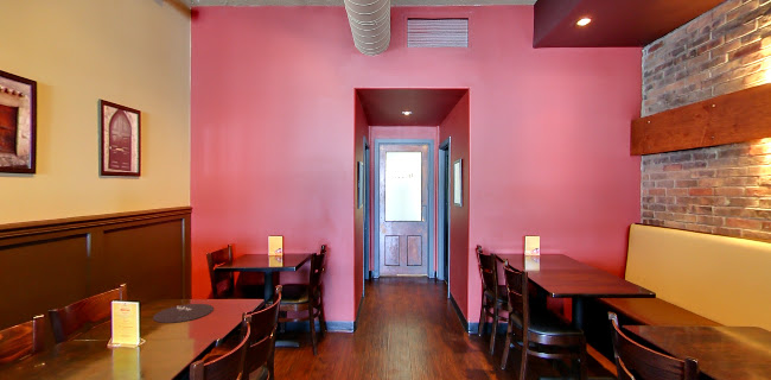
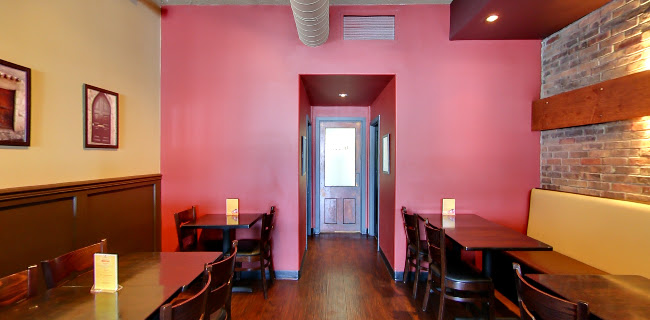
- plate [152,303,215,324]
